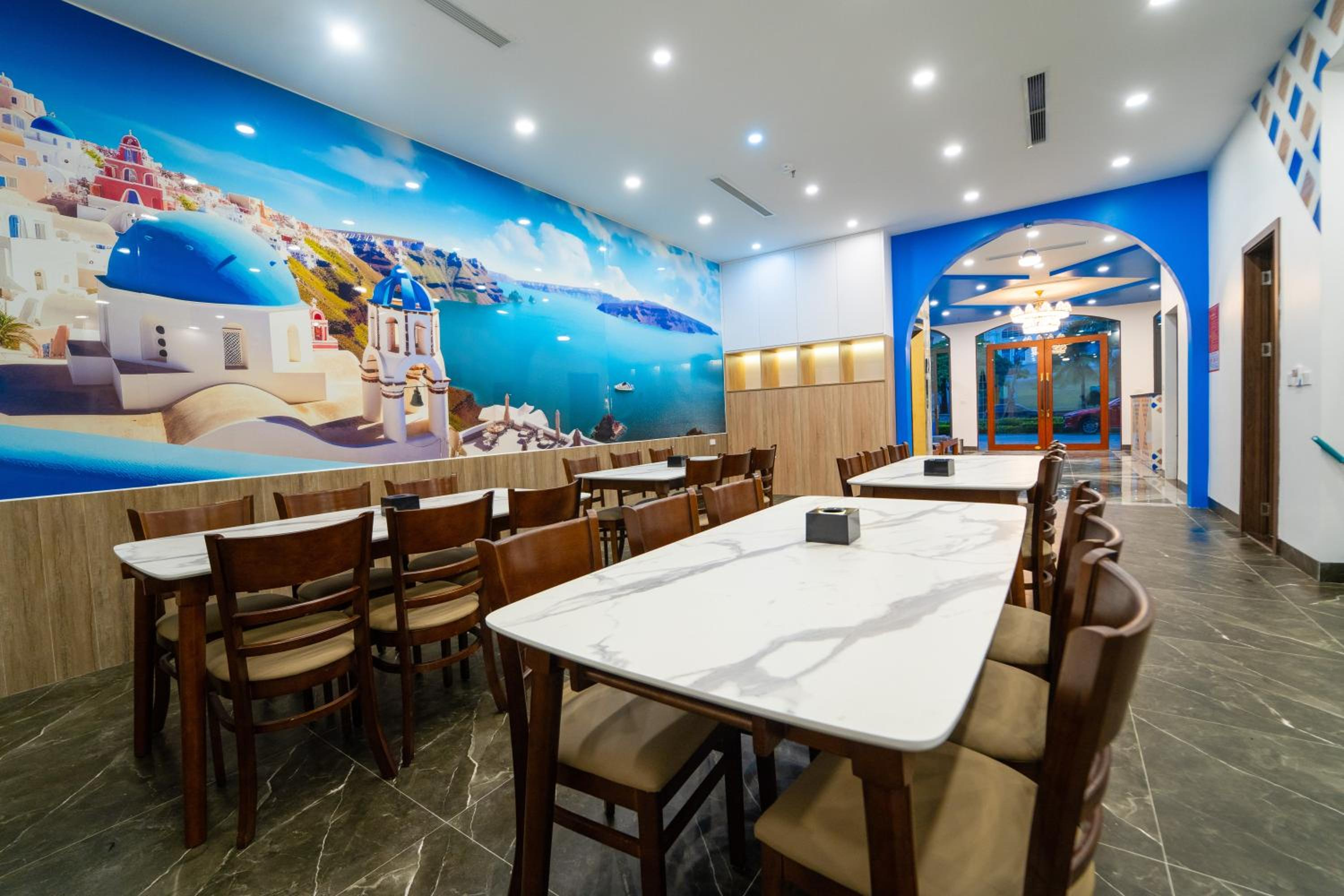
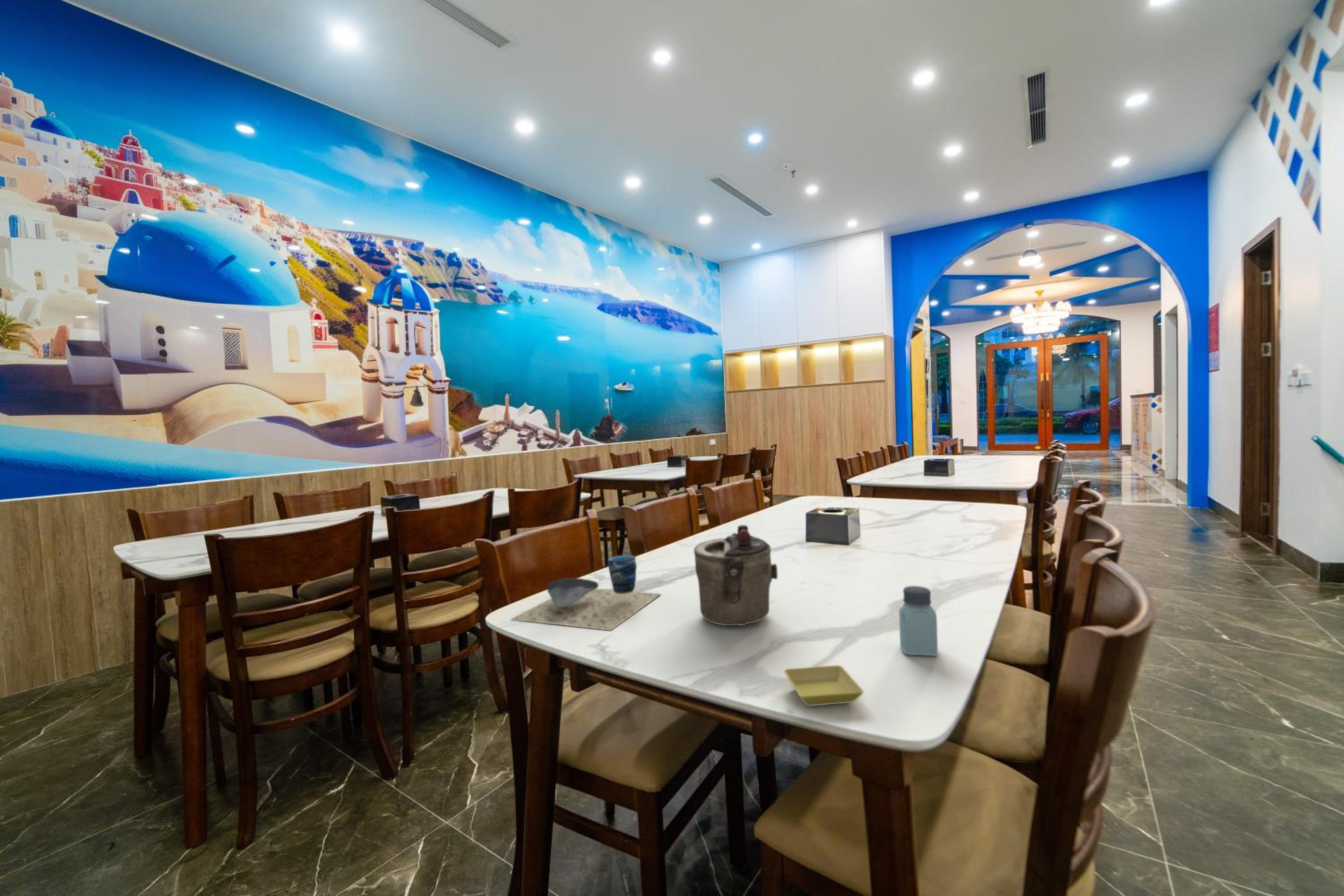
+ saucer [784,665,864,706]
+ teapot [694,524,778,626]
+ cup [510,555,662,631]
+ saltshaker [899,586,939,656]
